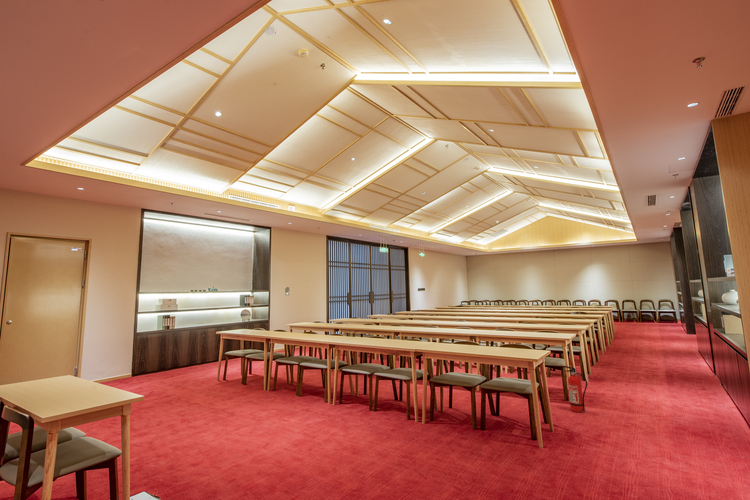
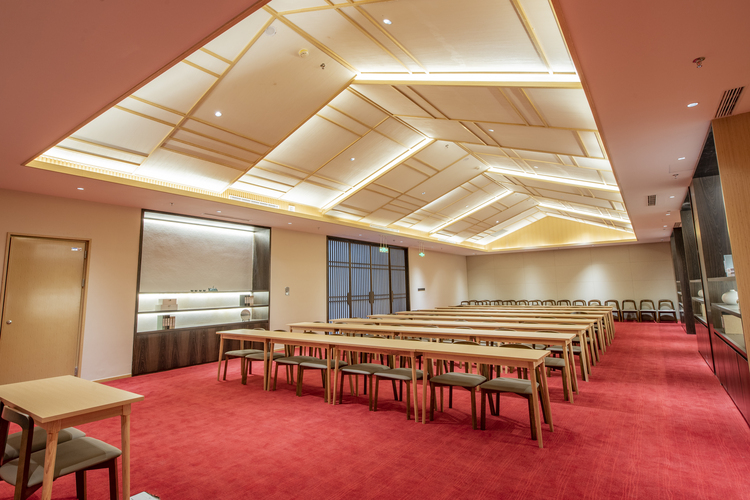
- fire extinguisher [563,365,588,413]
